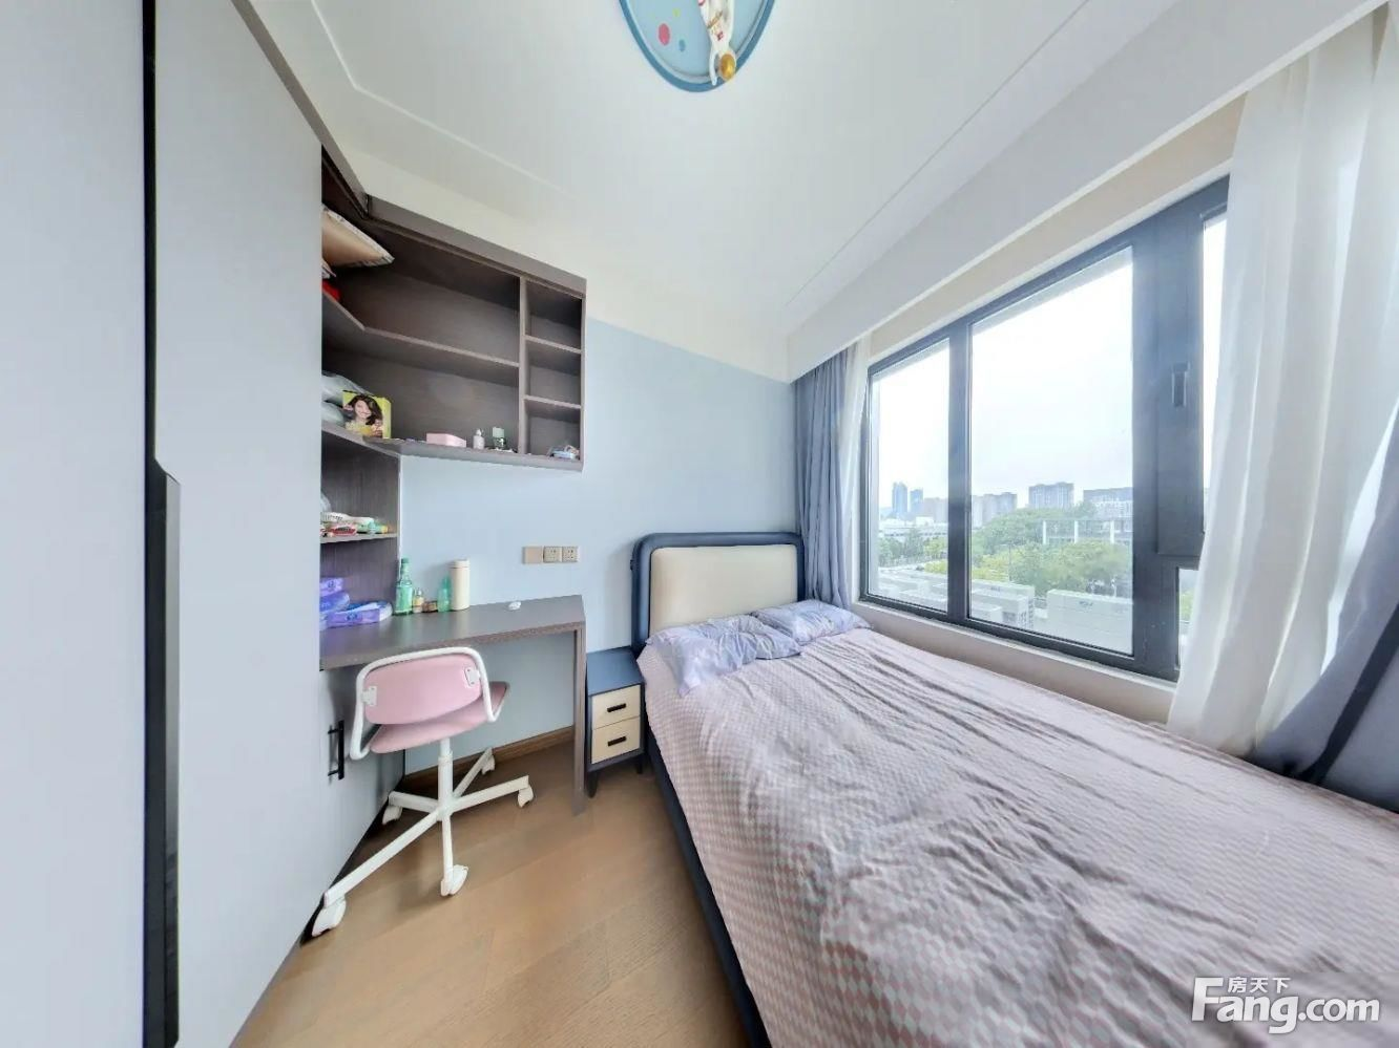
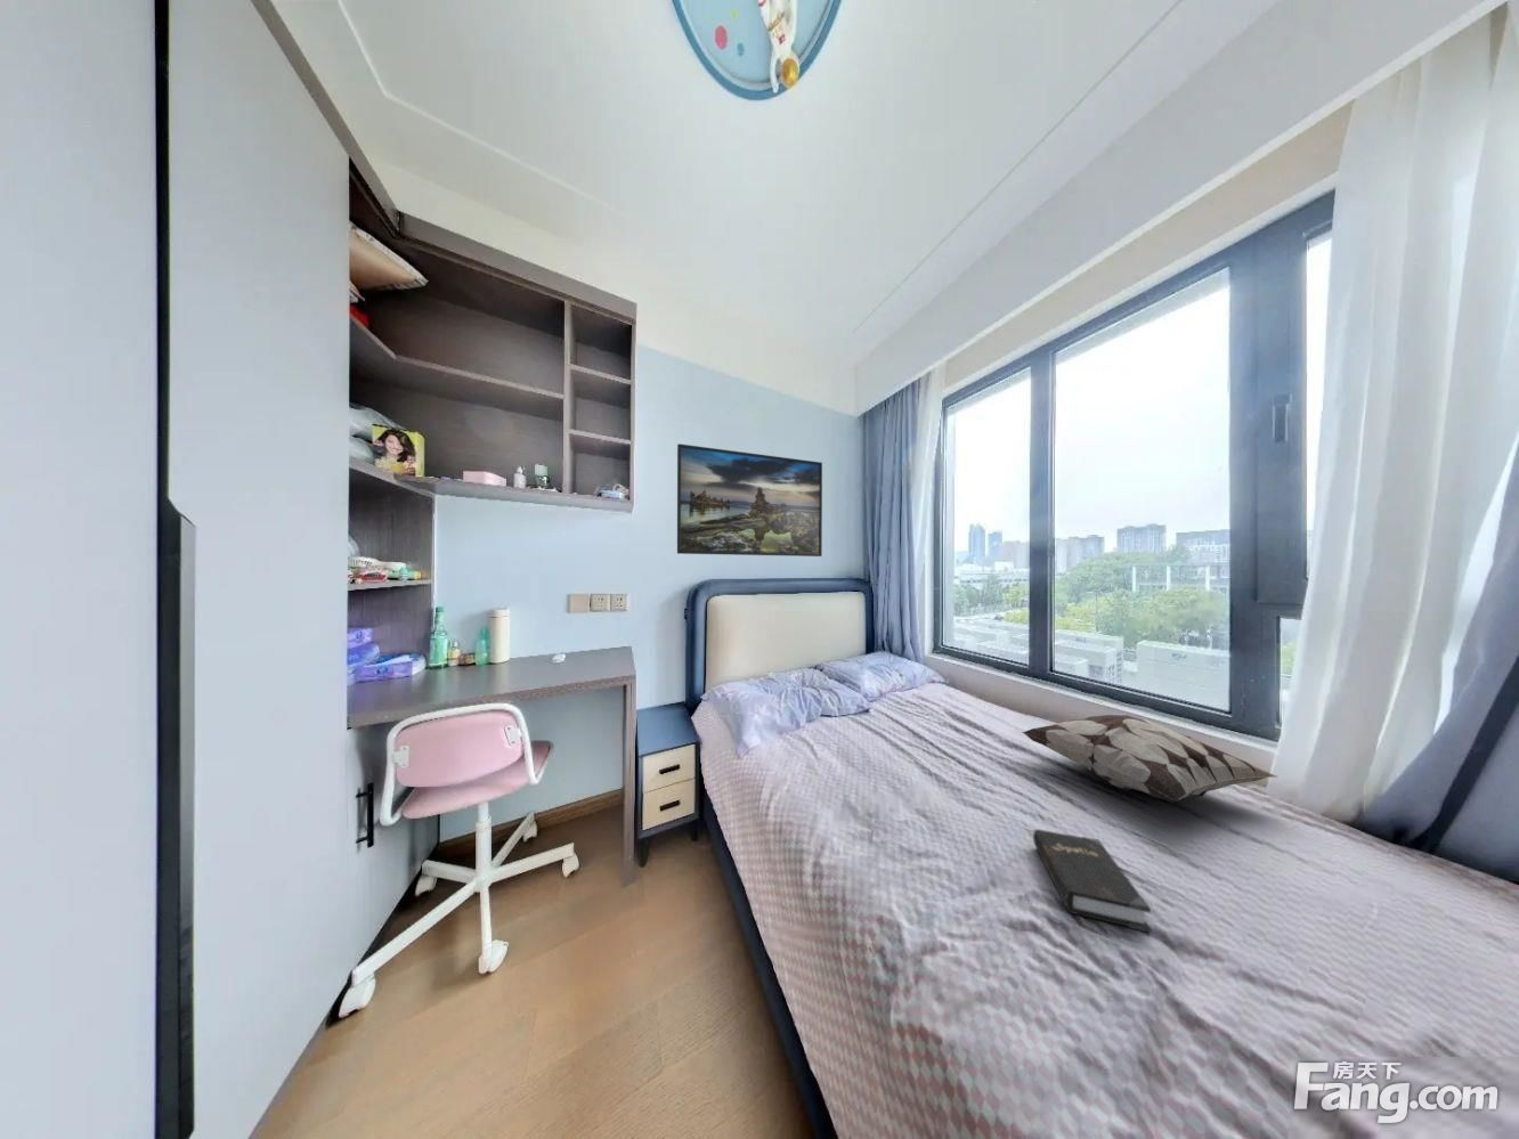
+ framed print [676,443,823,558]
+ hardback book [1032,828,1152,933]
+ decorative pillow [1020,714,1277,804]
